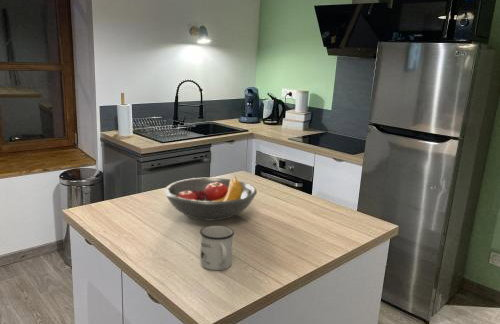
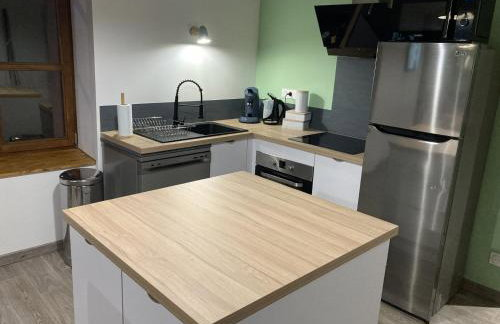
- fruit bowl [163,176,258,221]
- mug [199,224,235,271]
